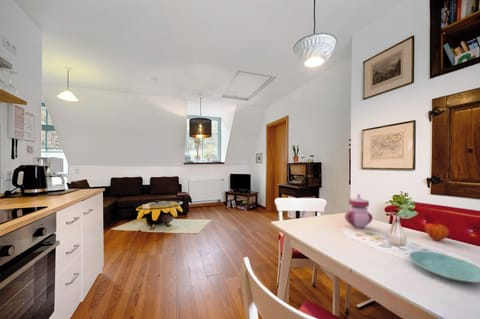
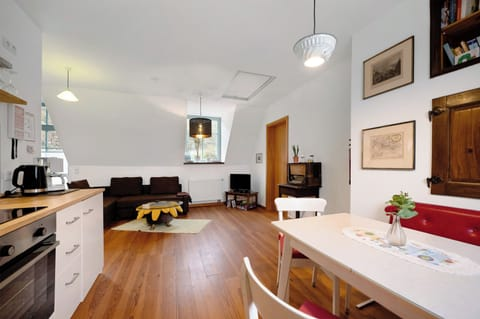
- sippy cup [344,193,374,229]
- fruit [424,221,450,242]
- plate [408,250,480,283]
